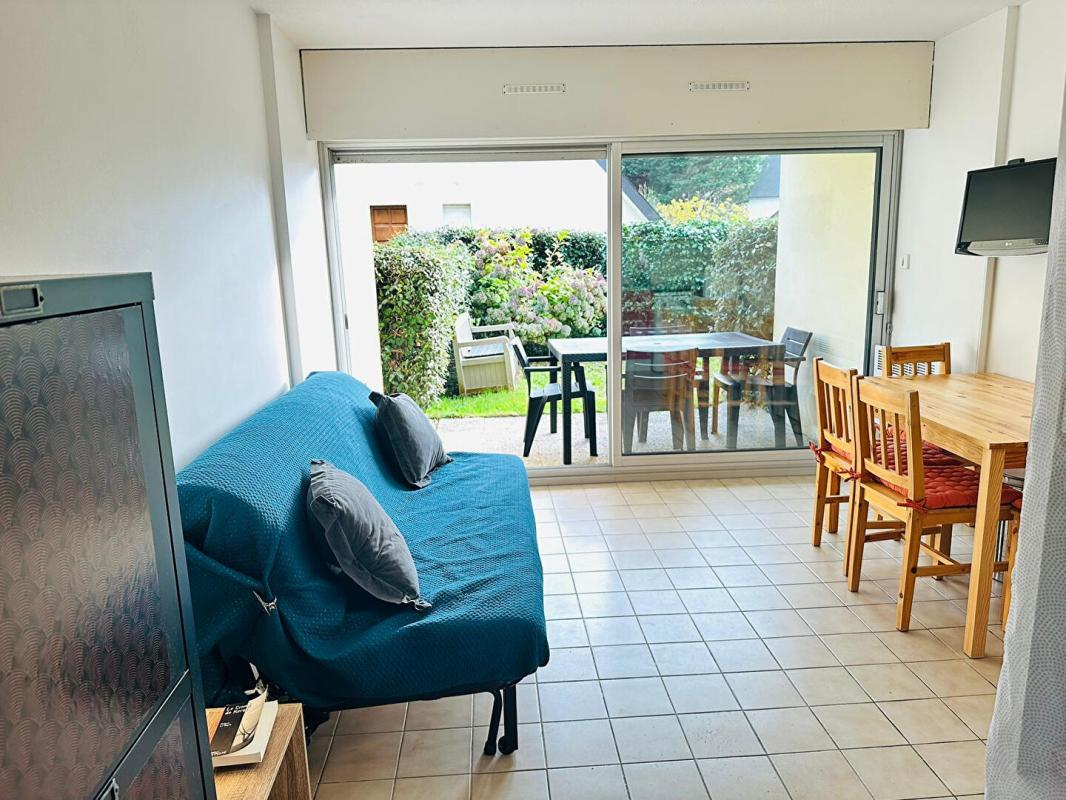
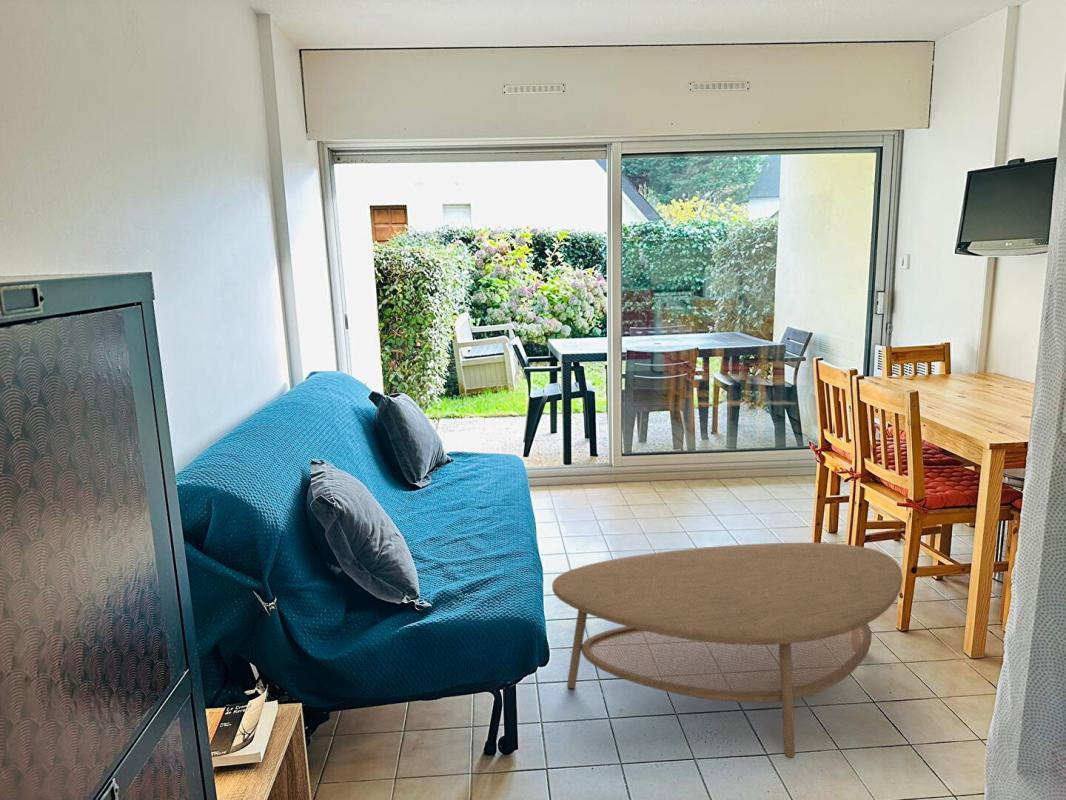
+ coffee table [551,542,904,759]
